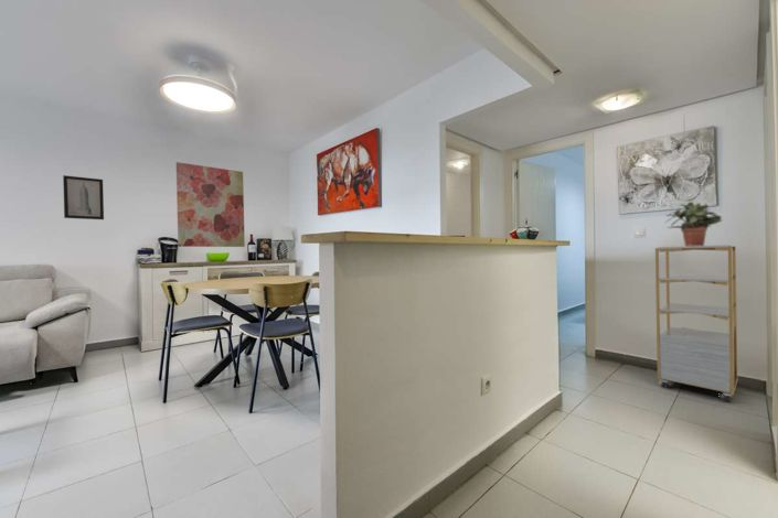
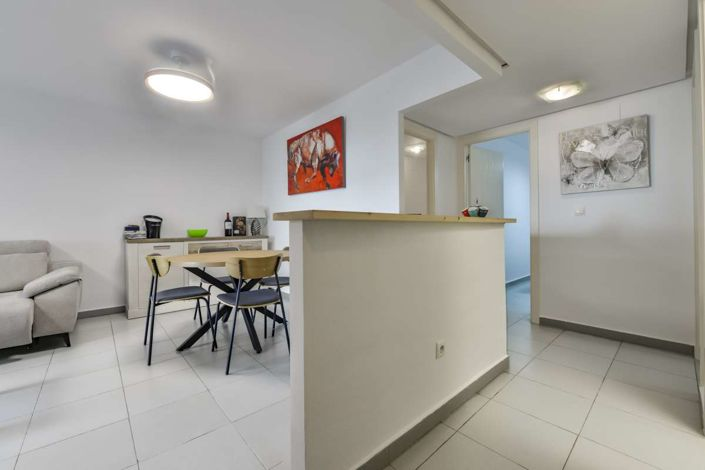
- potted plant [664,201,724,247]
- wall art [175,161,246,248]
- shelving unit [654,244,738,403]
- wall art [62,174,105,220]
